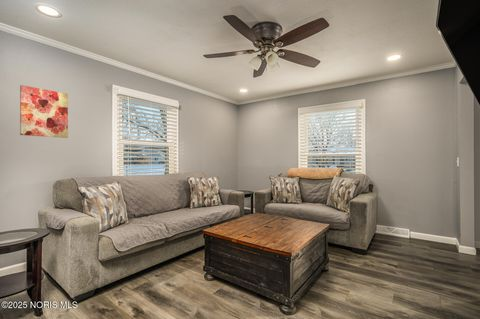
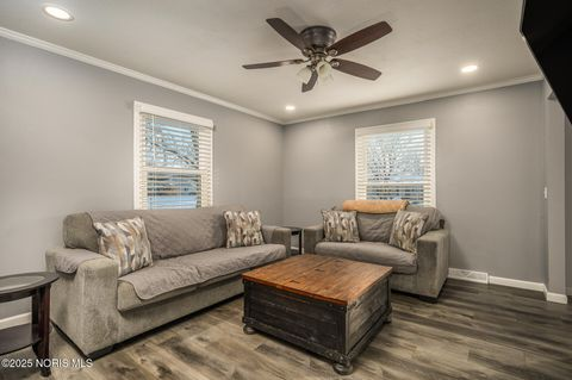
- wall art [19,84,69,139]
